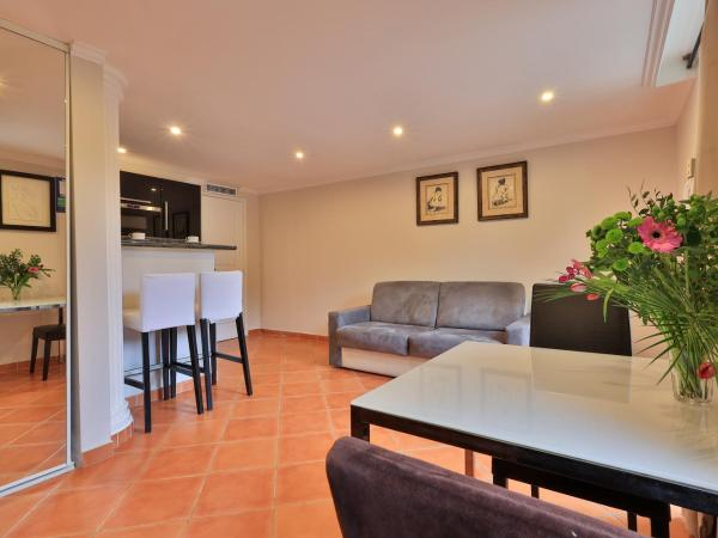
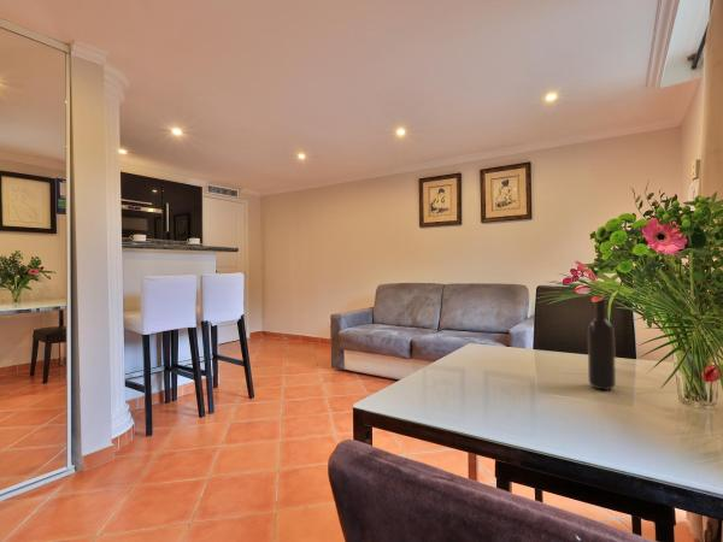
+ bottle [587,299,617,391]
